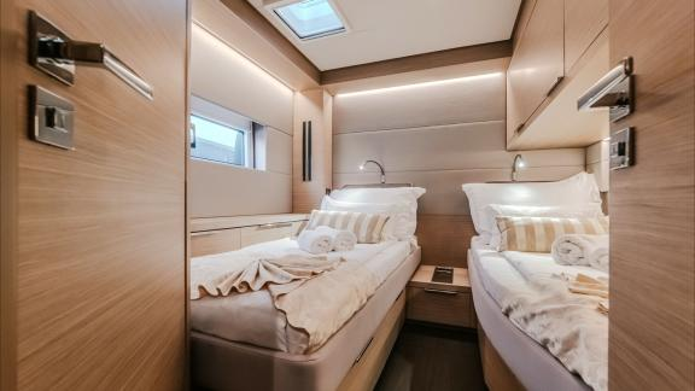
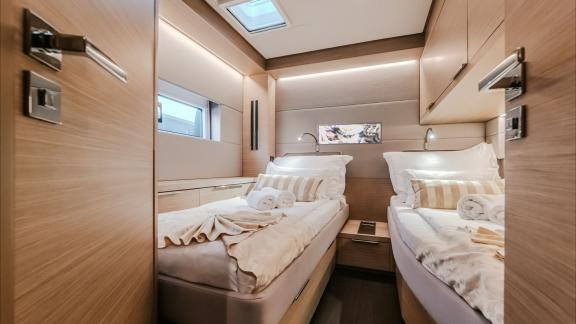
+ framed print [317,121,383,146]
